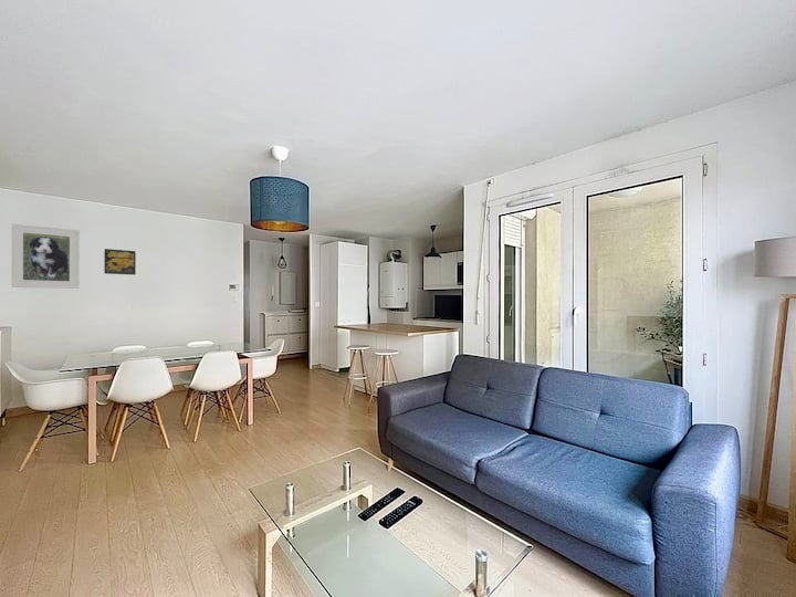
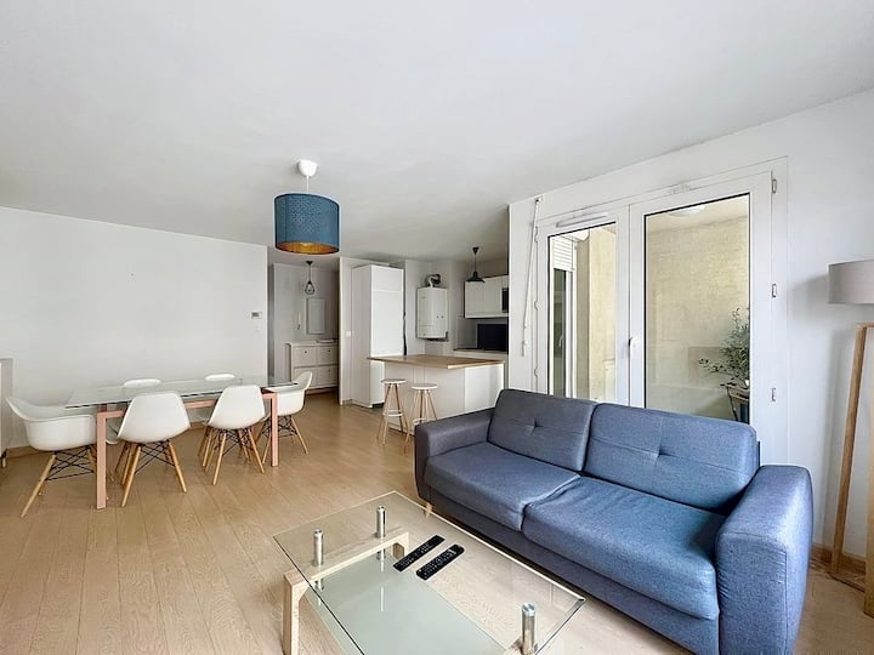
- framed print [11,223,81,290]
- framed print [103,248,137,275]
